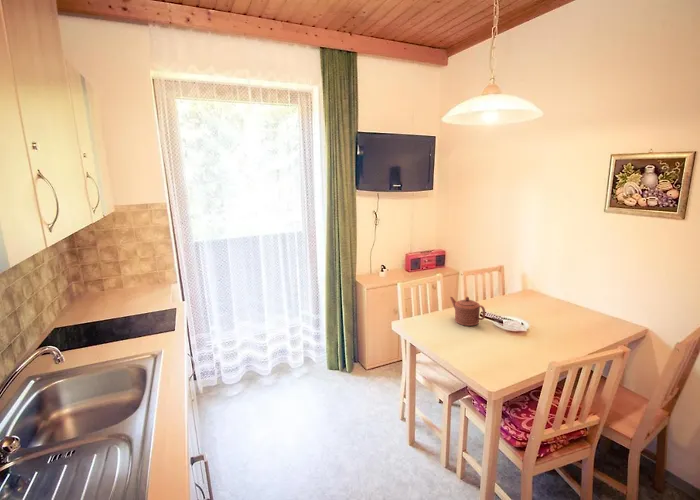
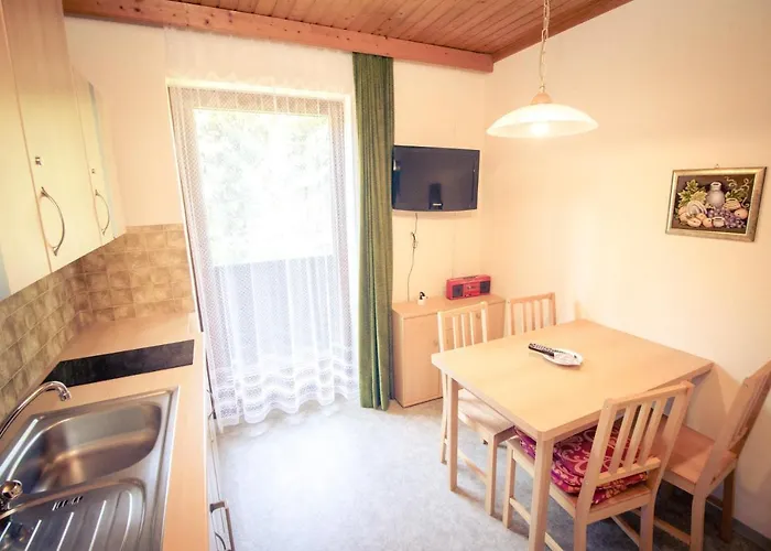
- teapot [449,296,486,327]
